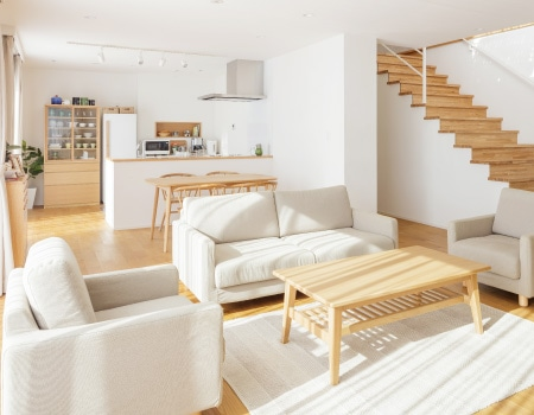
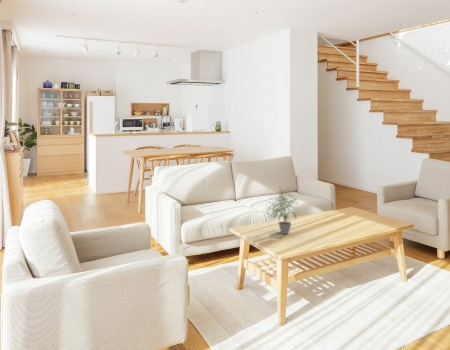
+ potted plant [264,186,301,235]
